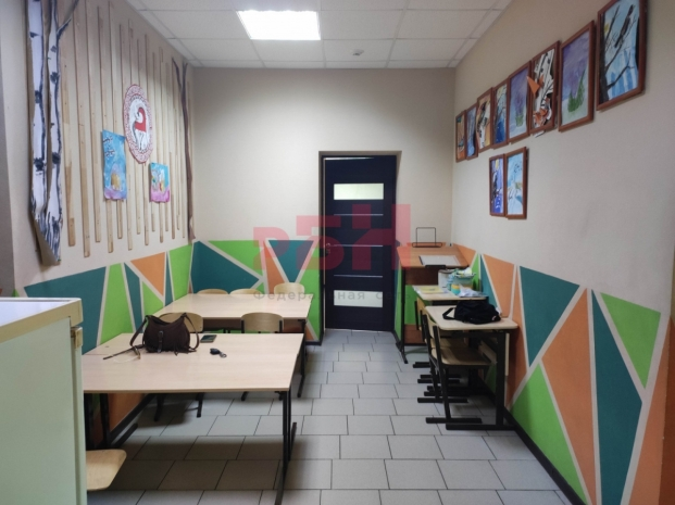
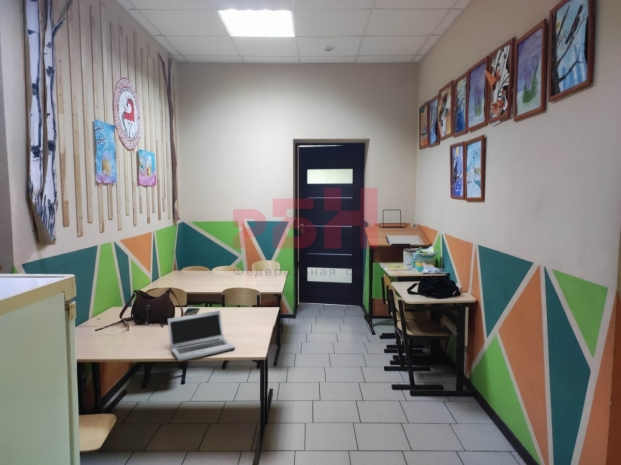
+ laptop [167,310,236,362]
